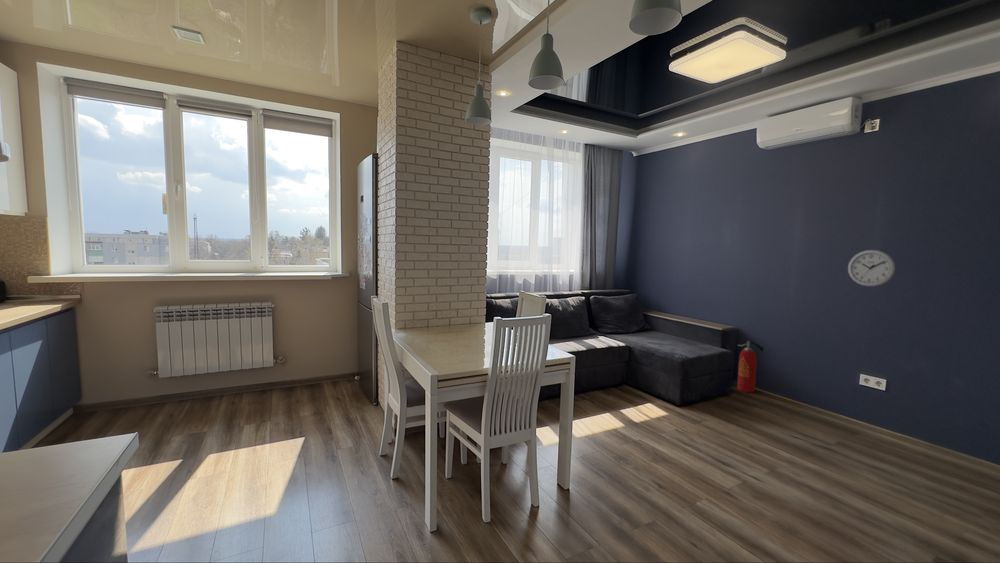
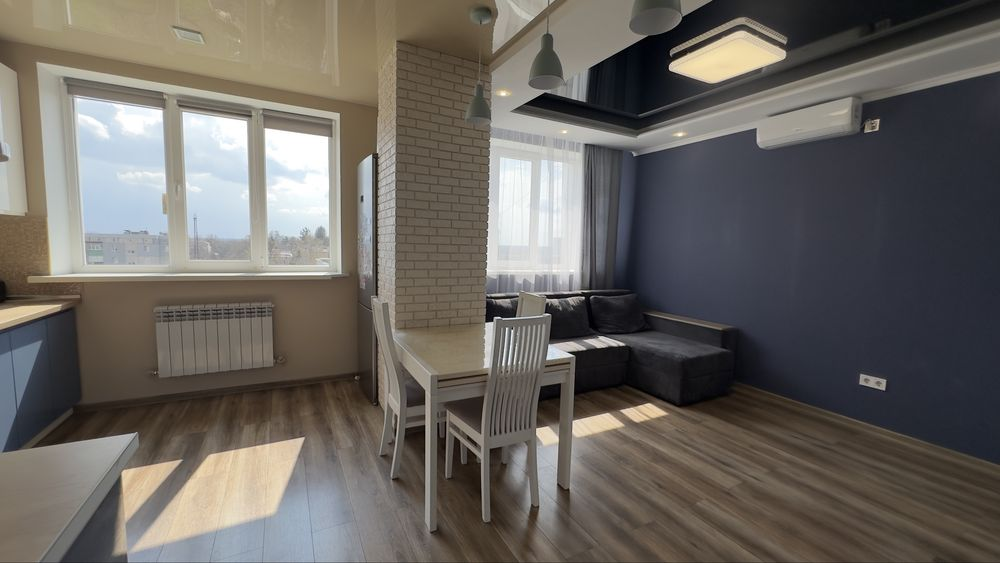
- wall clock [847,249,896,288]
- fire extinguisher [736,340,764,393]
